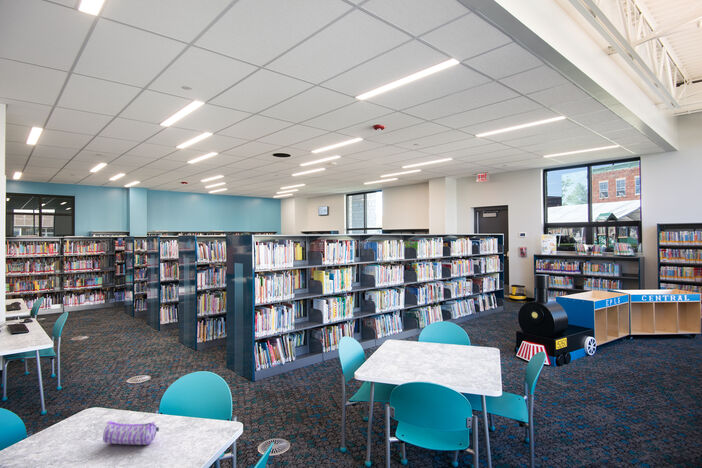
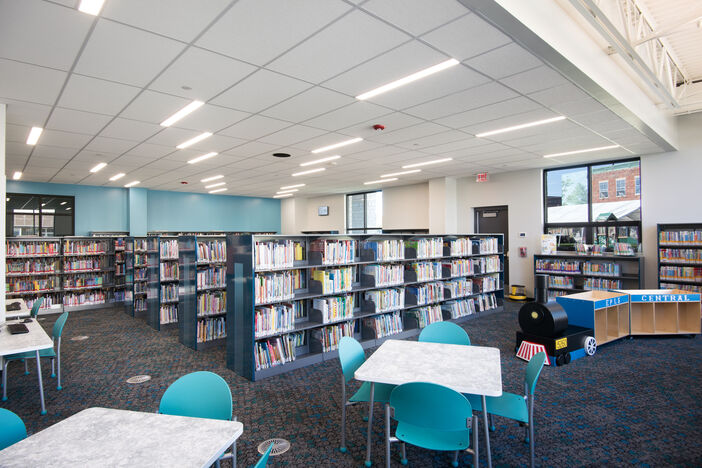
- pencil case [102,420,160,446]
